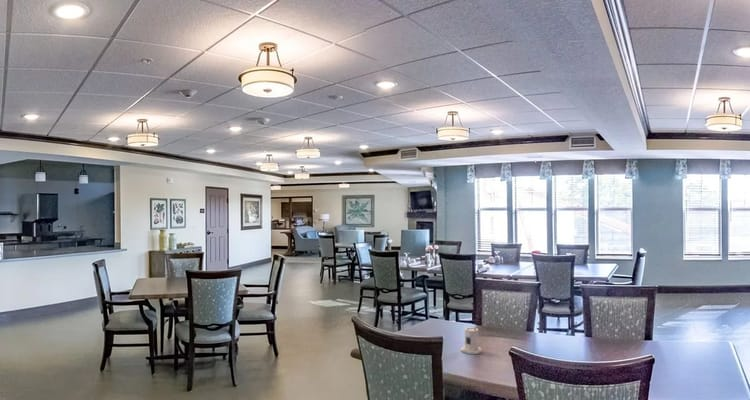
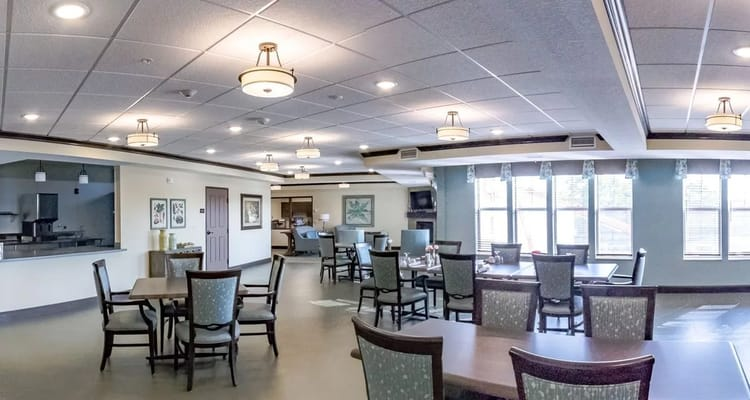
- candle [460,326,483,355]
